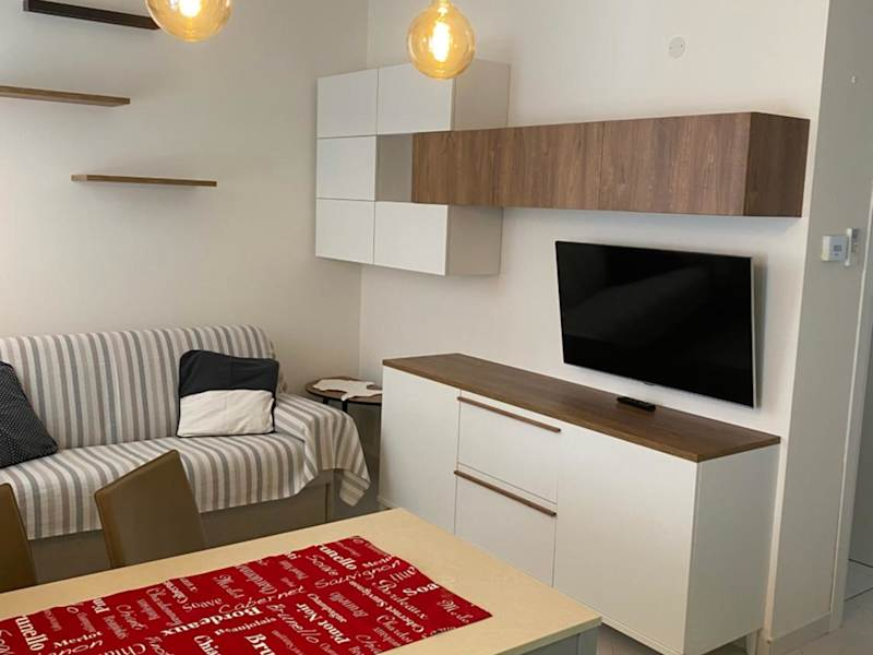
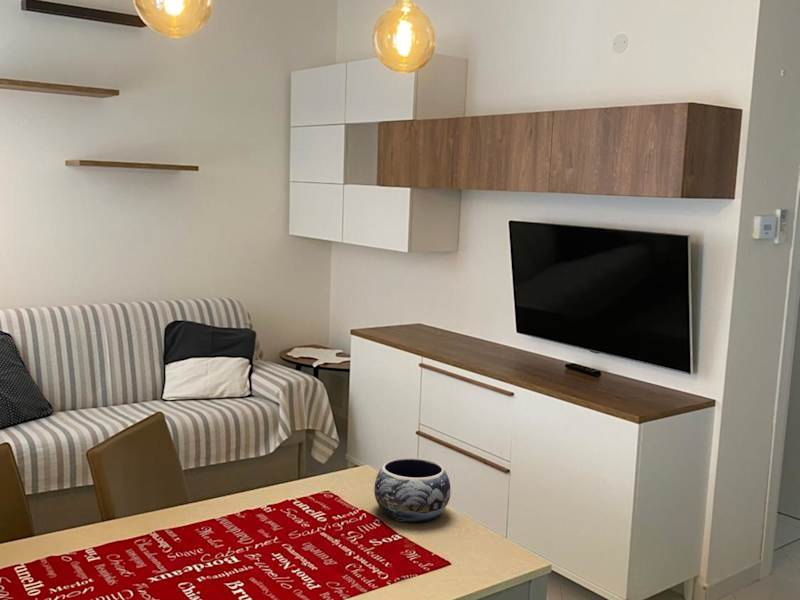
+ decorative bowl [373,457,452,523]
